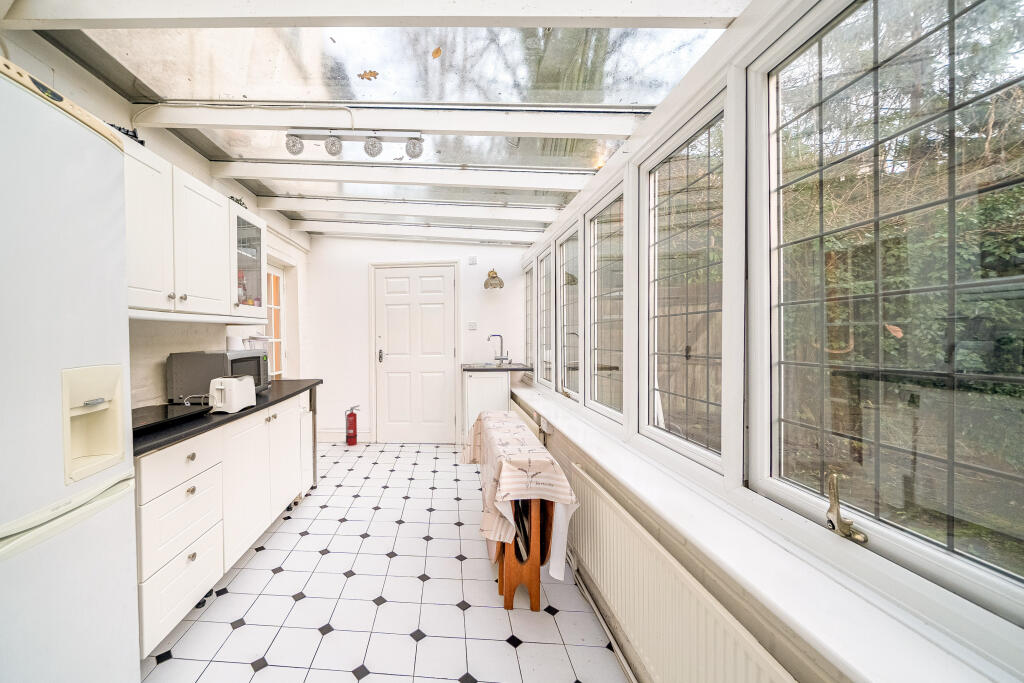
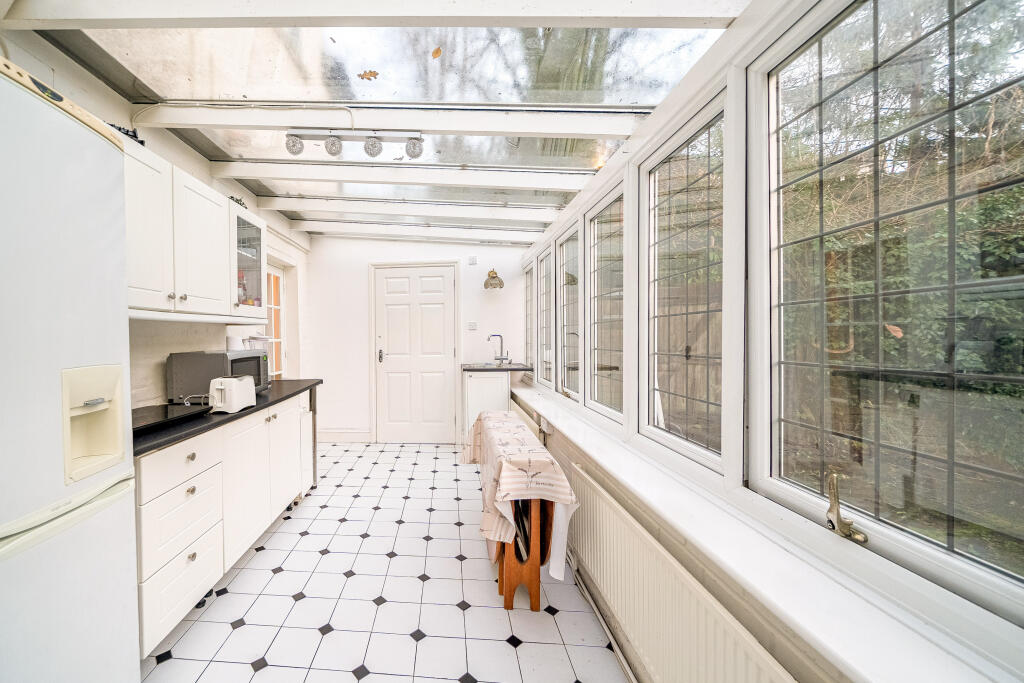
- fire extinguisher [344,404,361,447]
